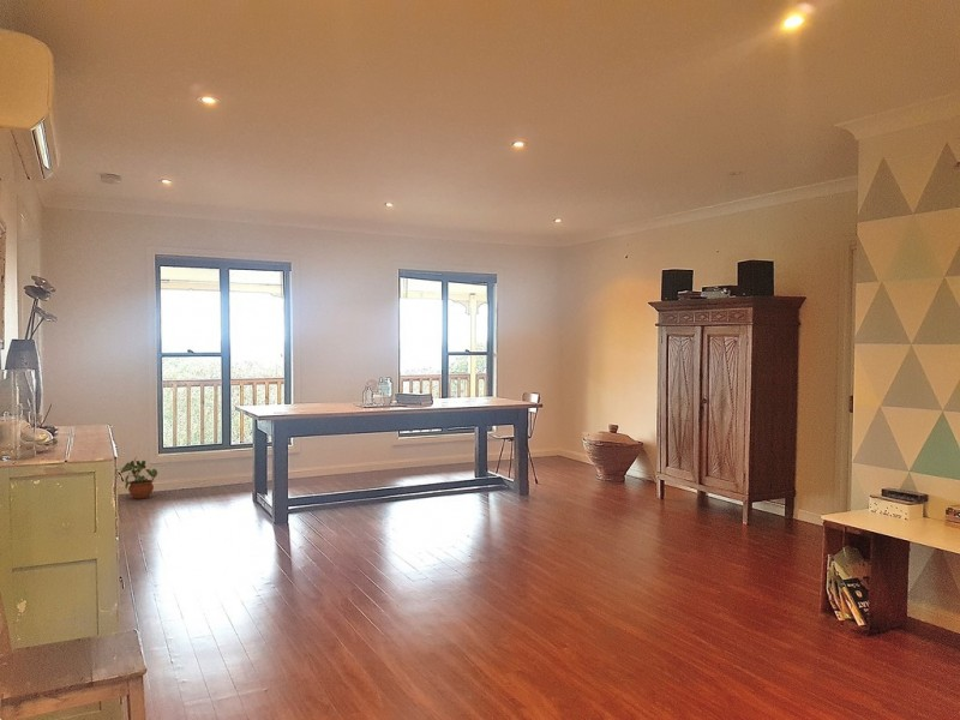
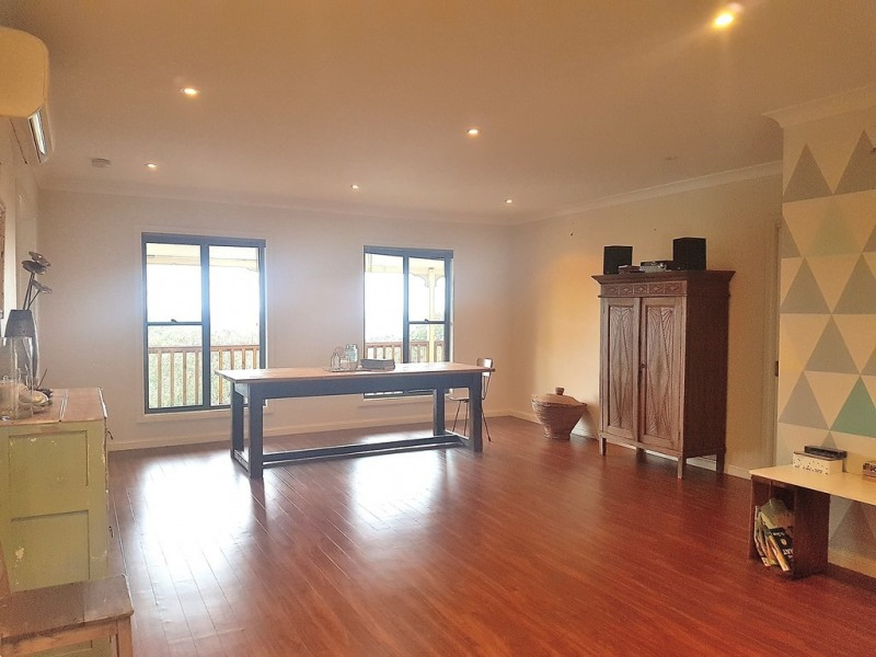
- potted plant [120,457,158,500]
